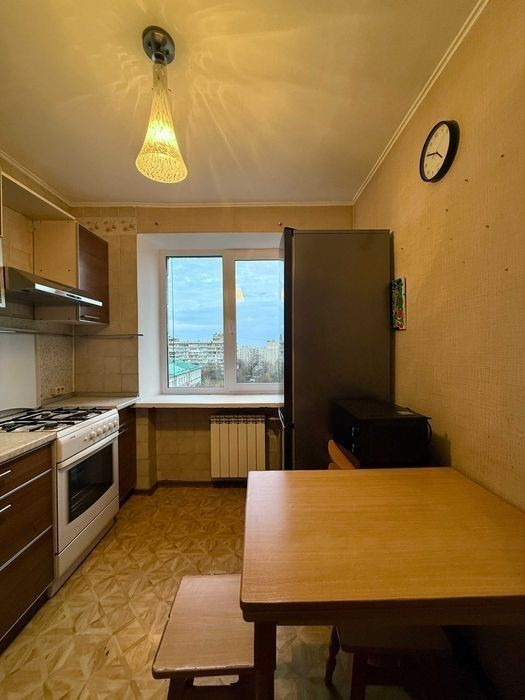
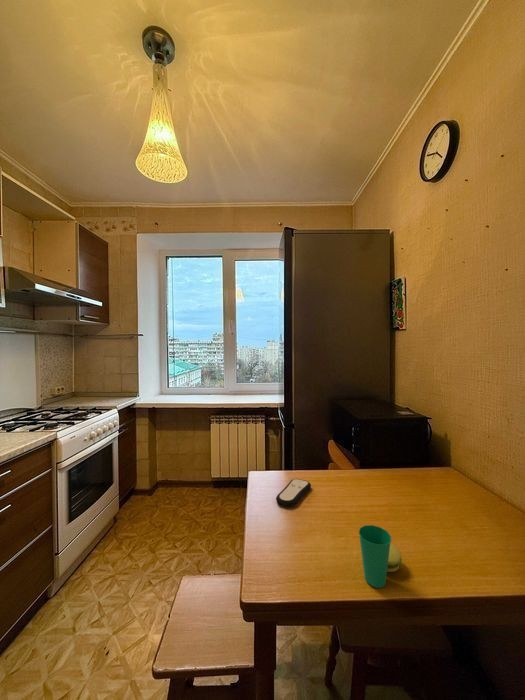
+ remote control [275,478,312,508]
+ cup [358,524,403,589]
